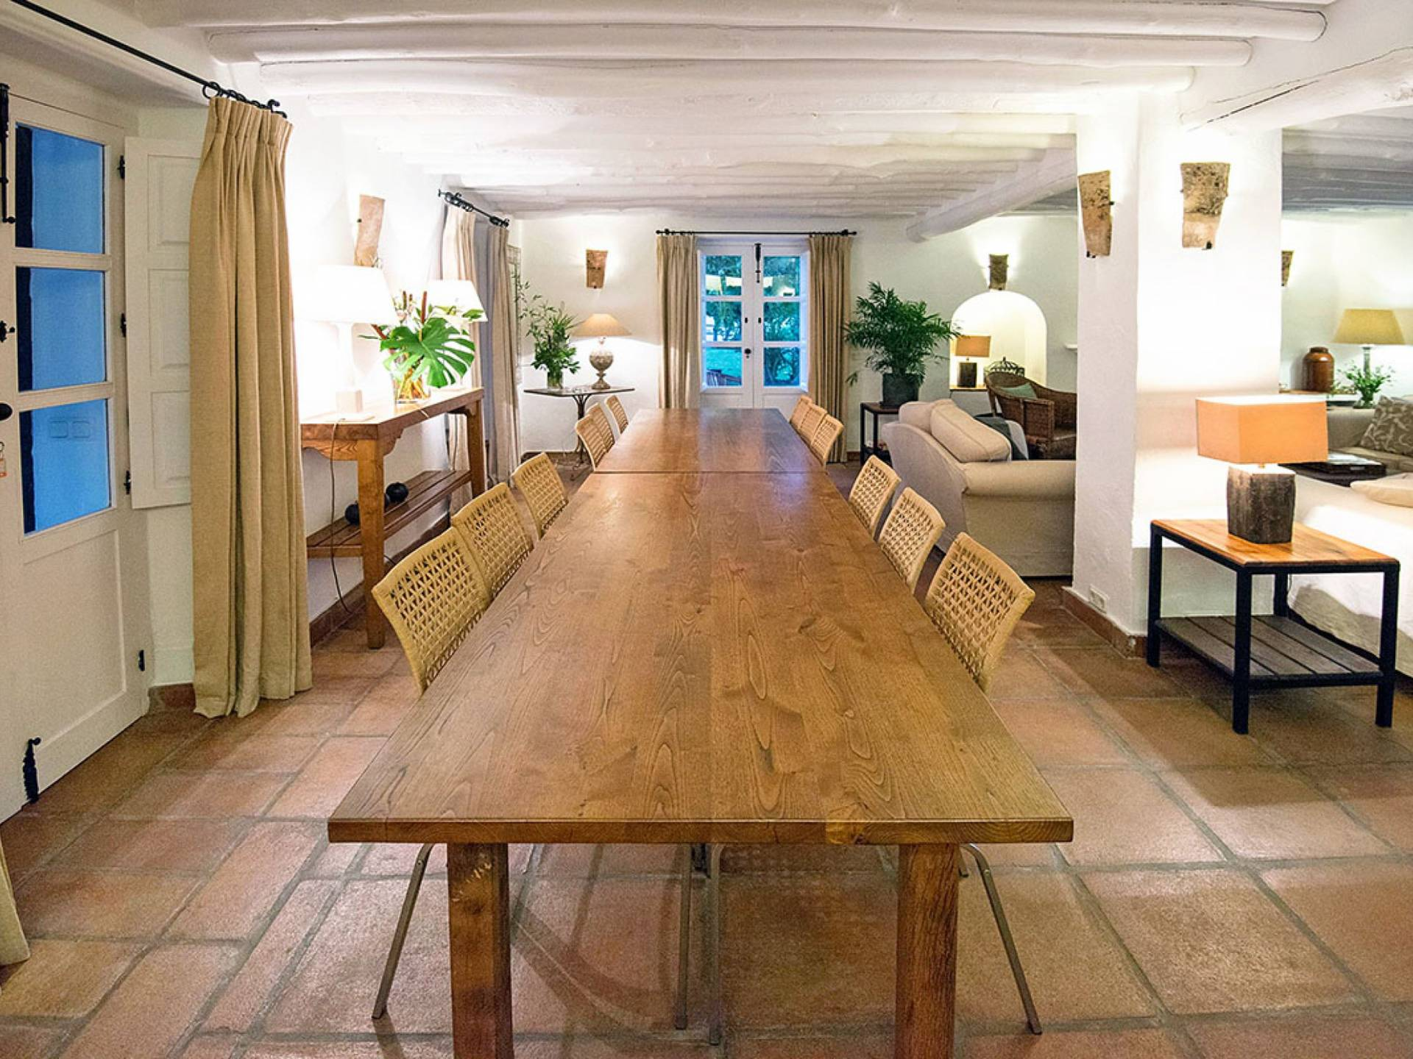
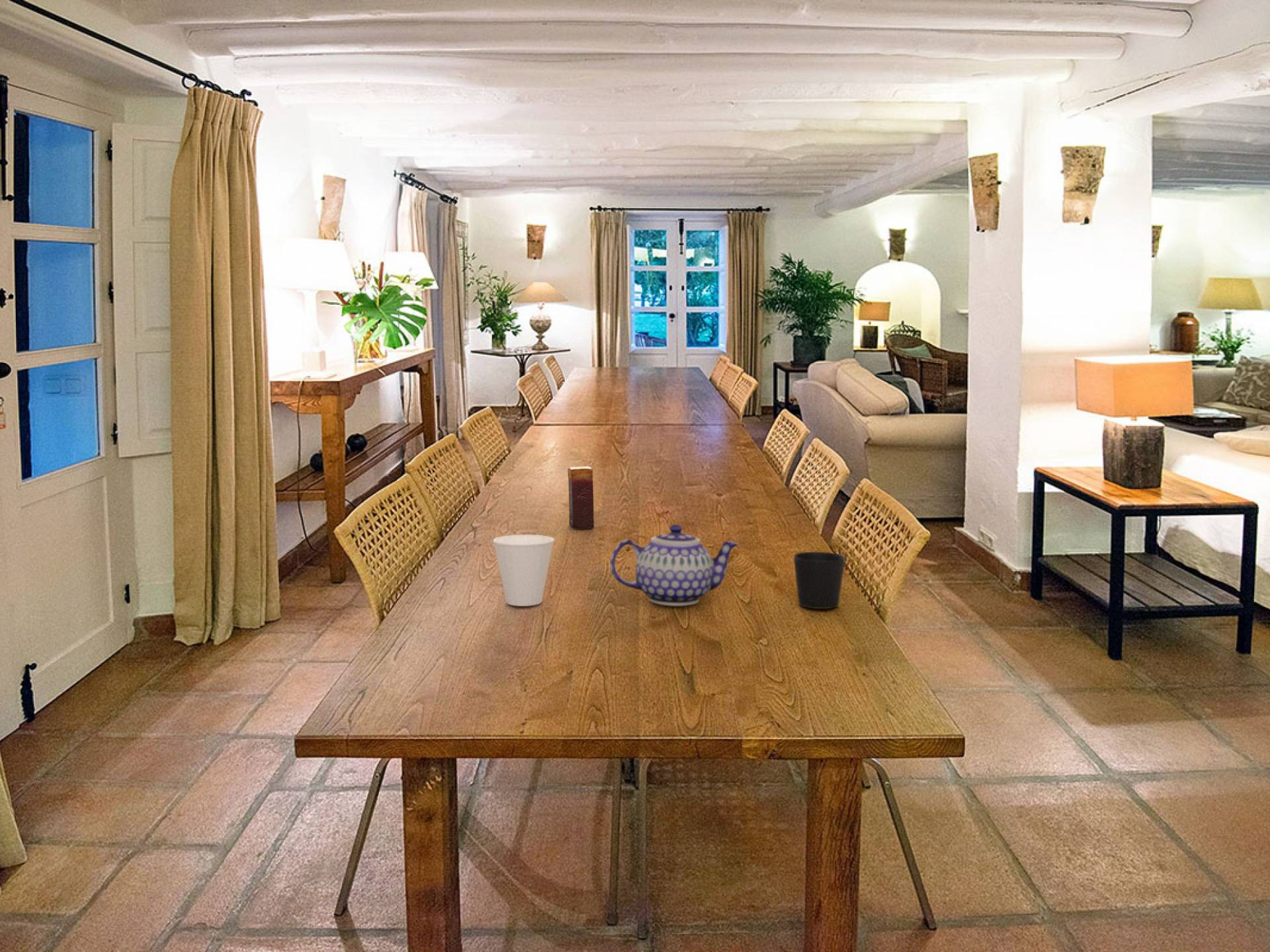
+ cup [793,551,845,610]
+ candle [567,466,595,529]
+ teapot [610,524,740,606]
+ cup [492,534,555,607]
